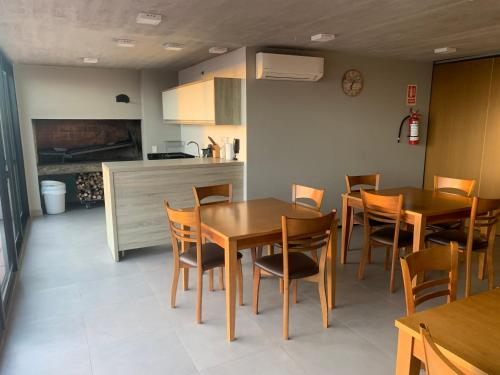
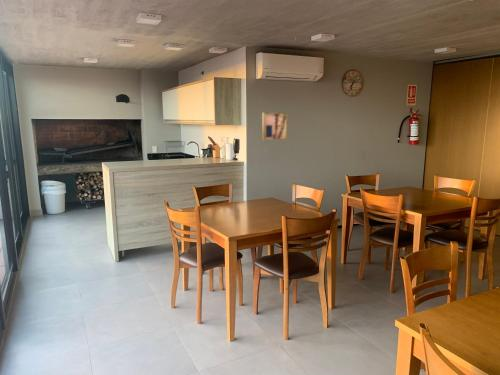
+ wall art [261,112,289,141]
